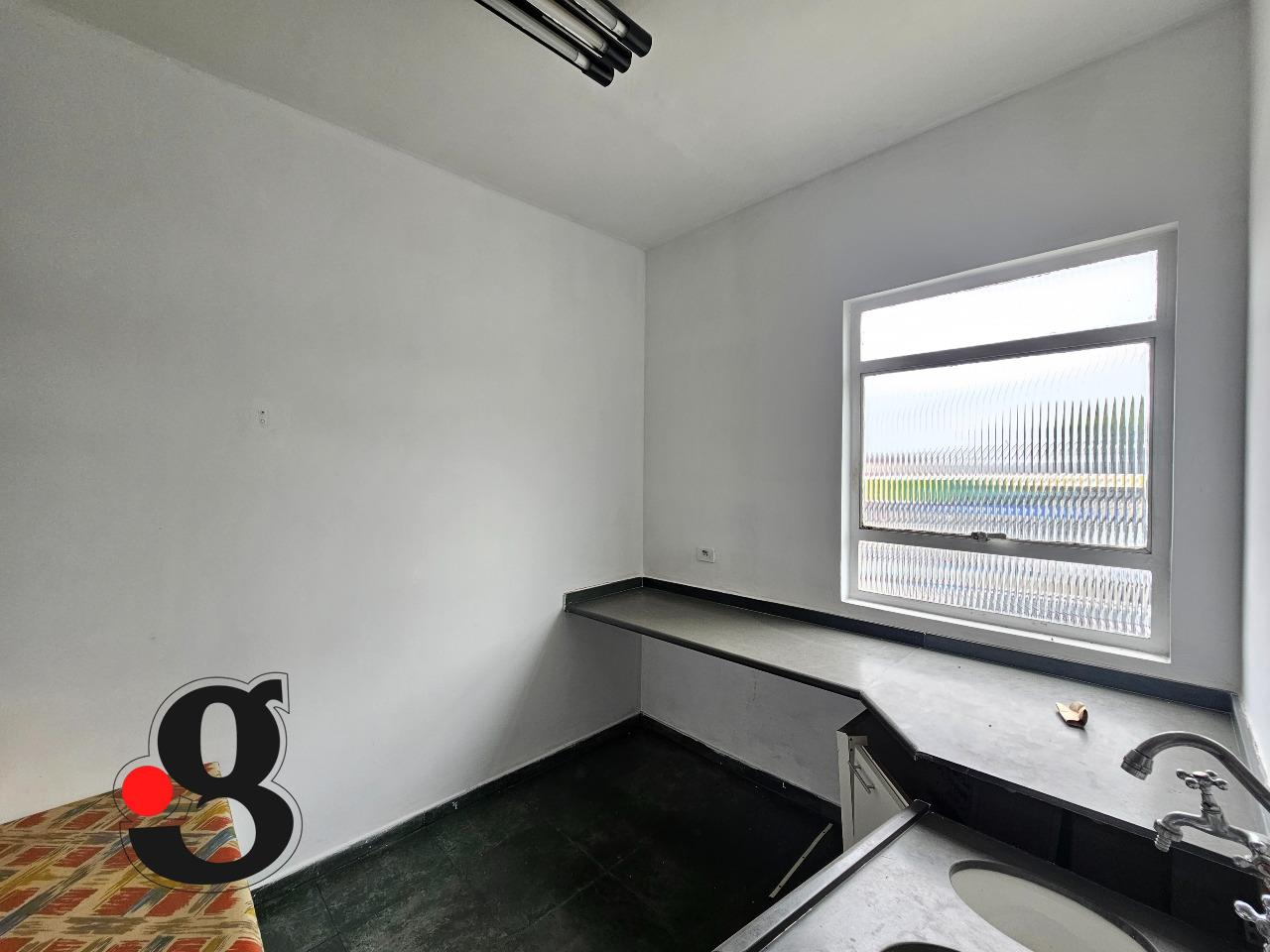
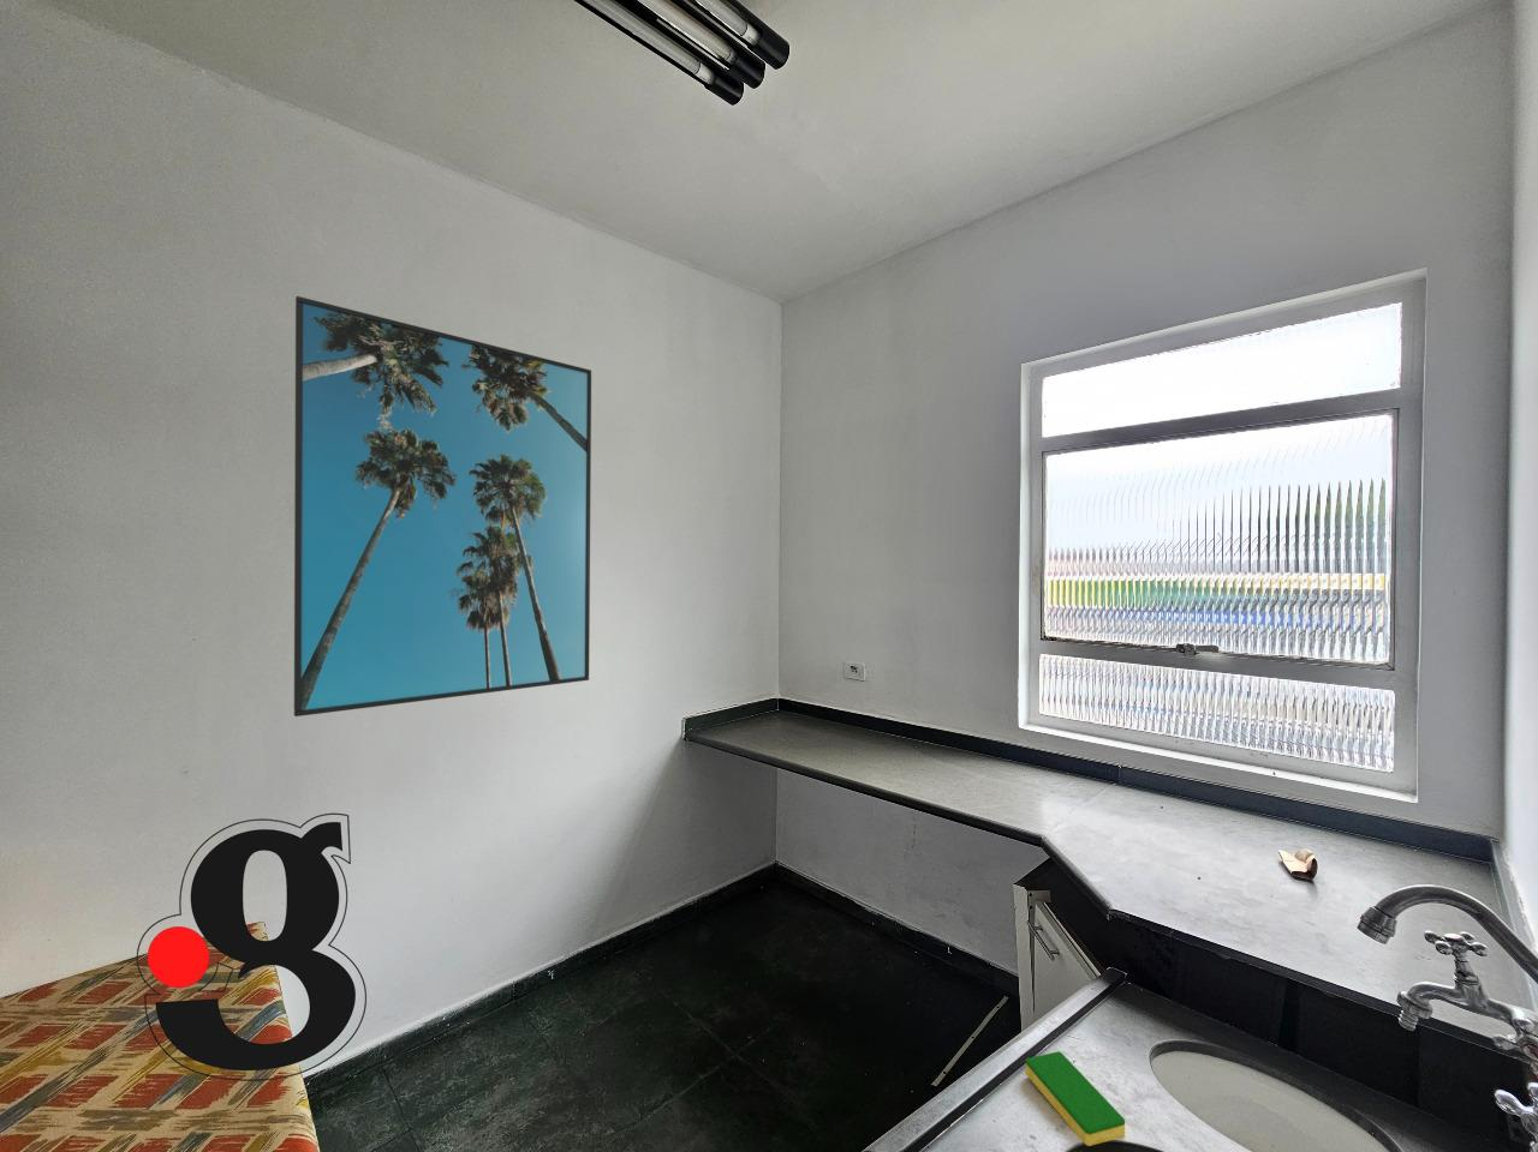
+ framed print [293,295,592,718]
+ dish sponge [1025,1050,1126,1147]
